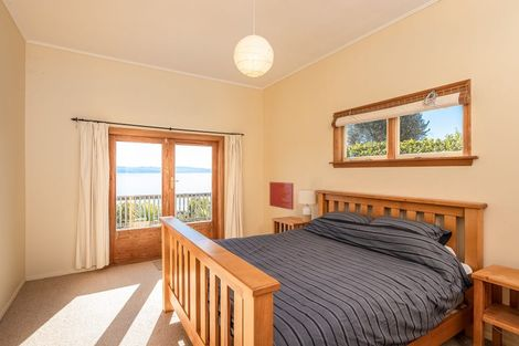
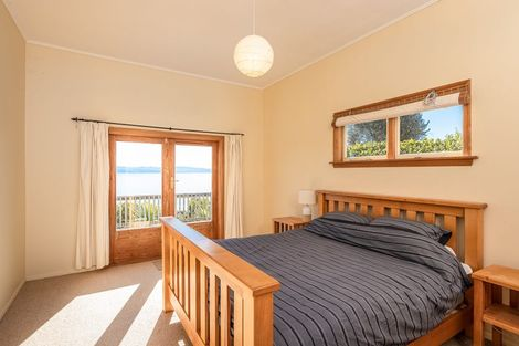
- wall art [268,181,295,211]
